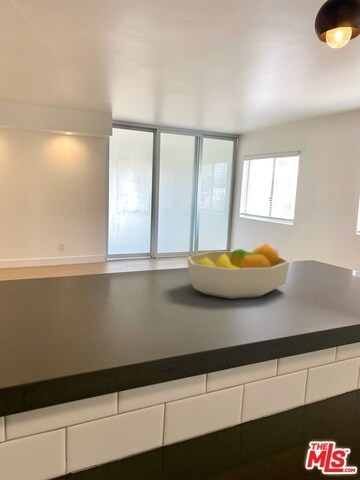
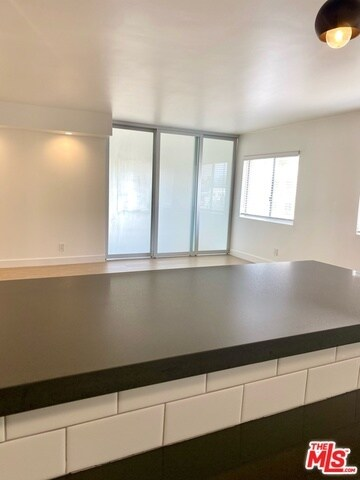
- fruit bowl [186,243,291,300]
